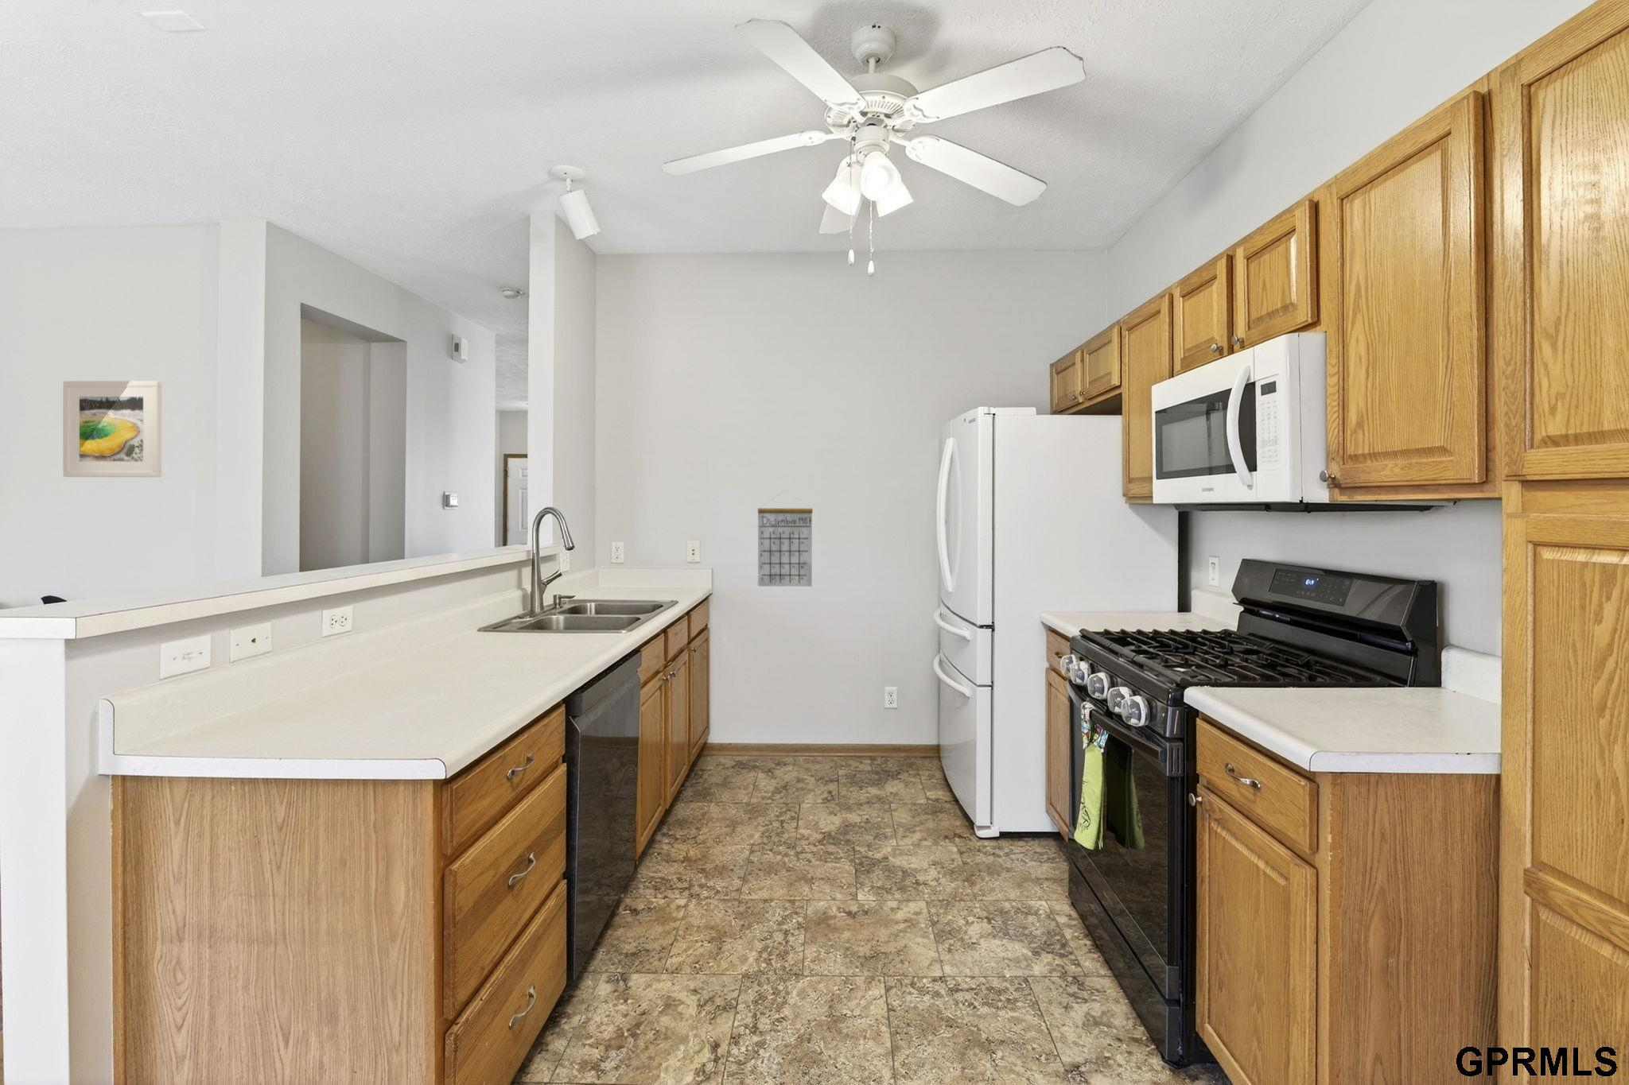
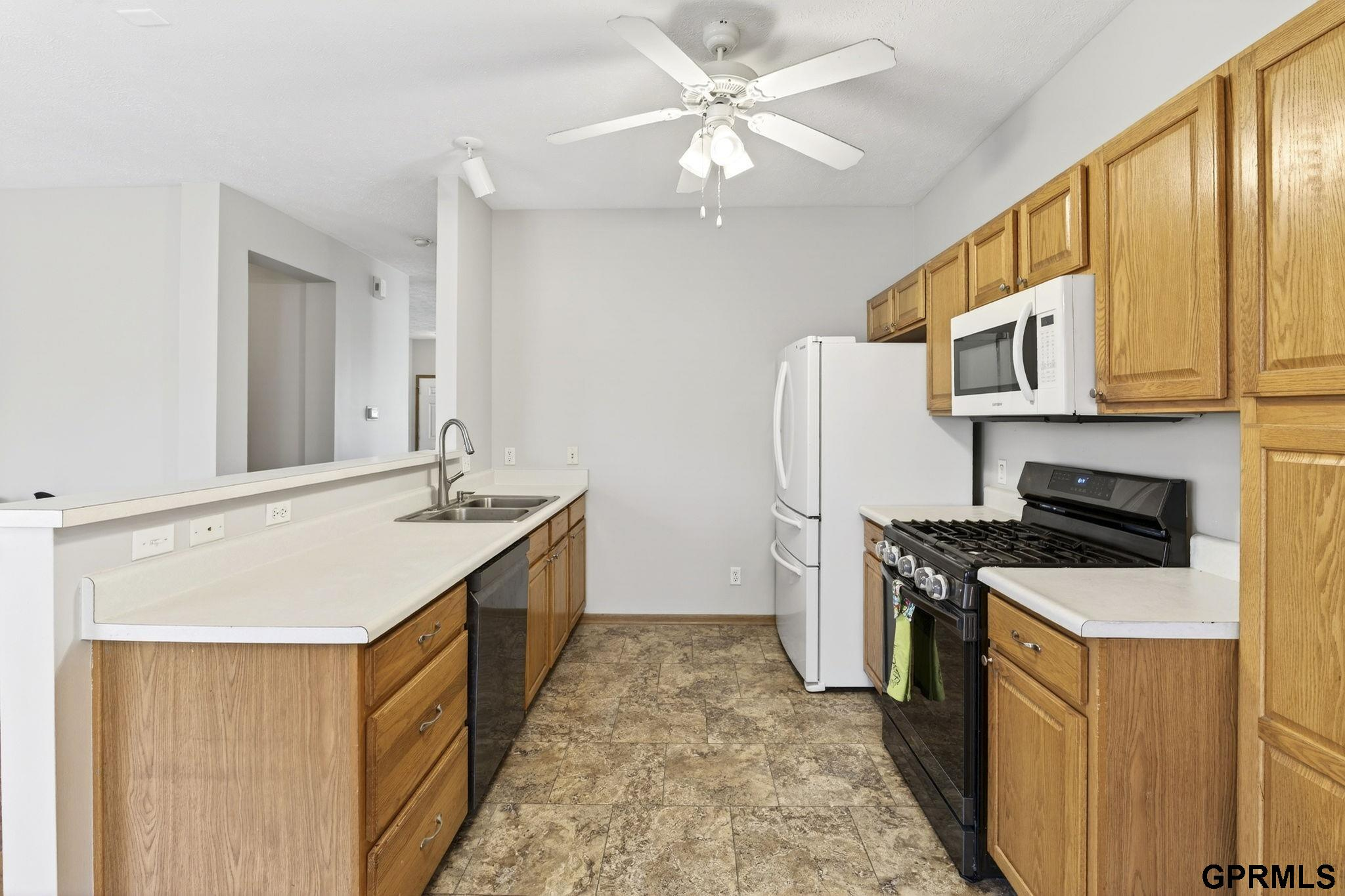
- calendar [757,489,814,587]
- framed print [62,380,162,478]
